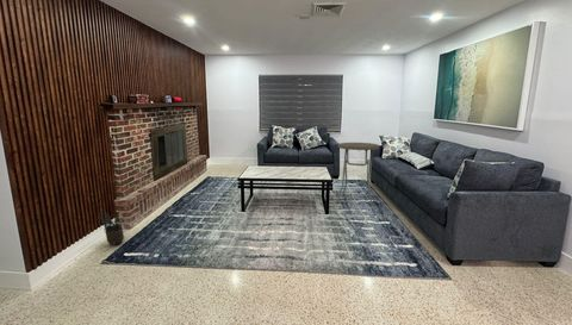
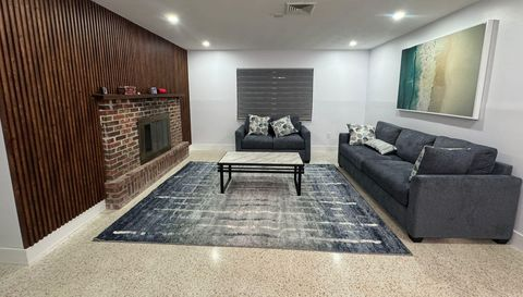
- potted plant [98,212,126,246]
- side table [336,142,380,206]
